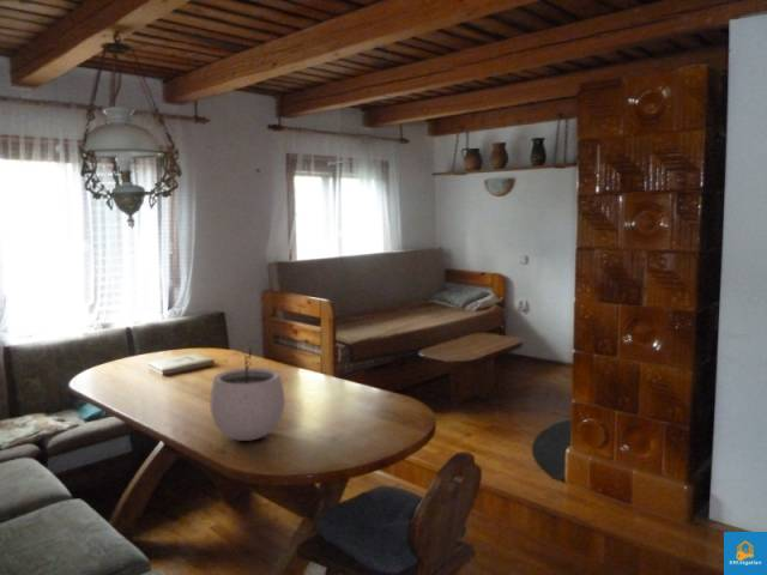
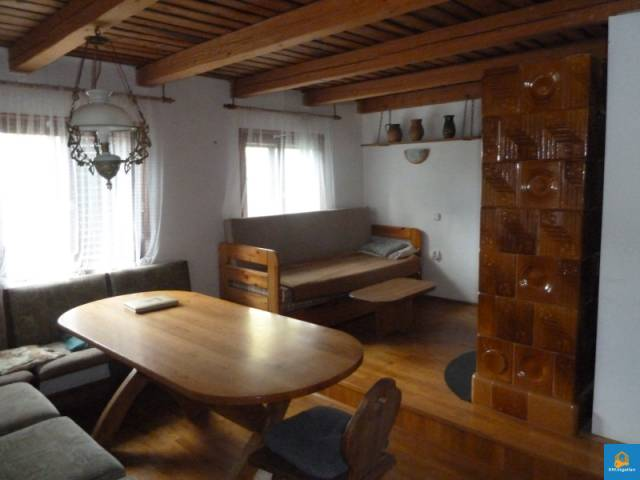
- plant pot [209,347,286,442]
